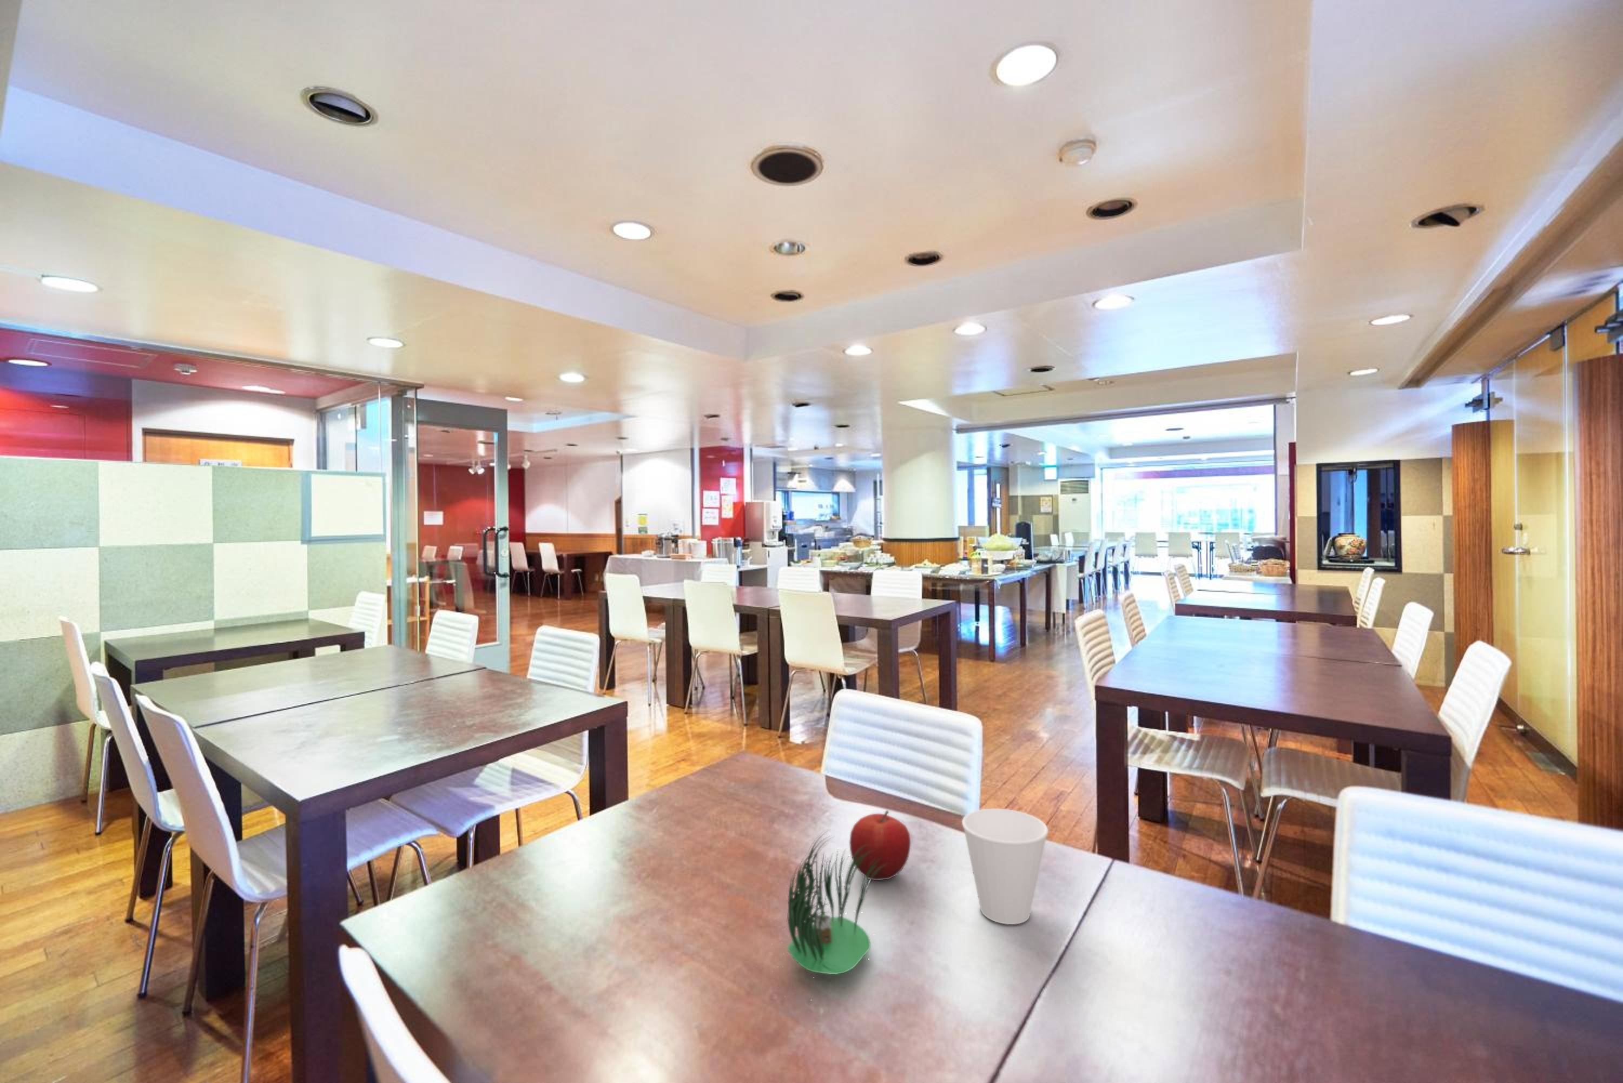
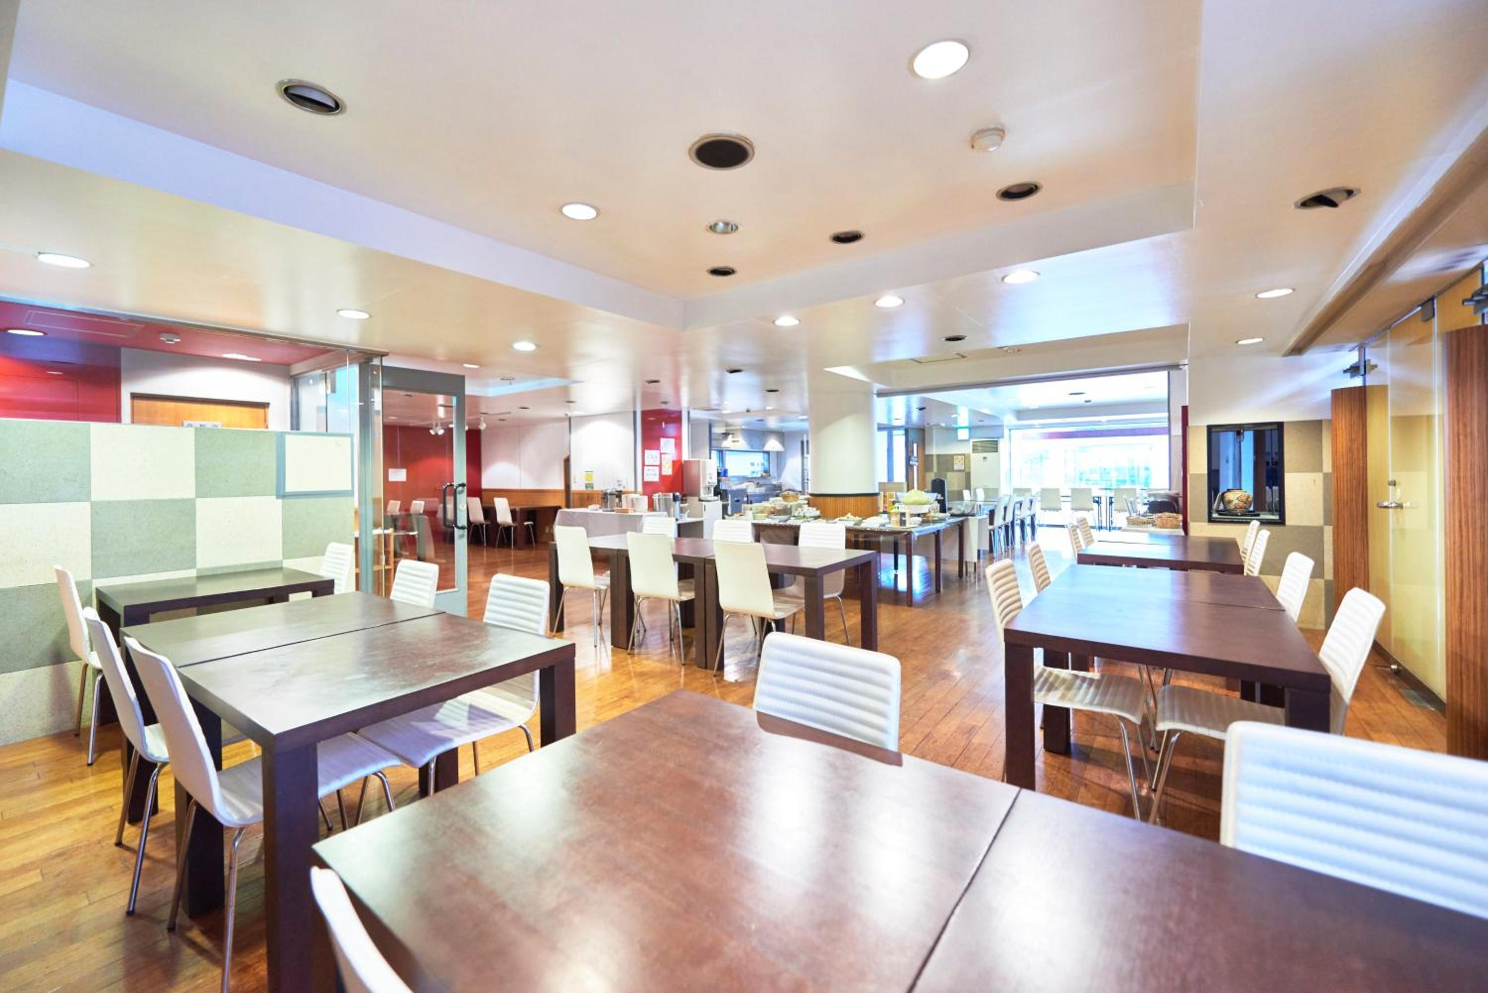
- succulent plant [744,829,886,975]
- cup [962,807,1049,925]
- fruit [848,810,911,881]
